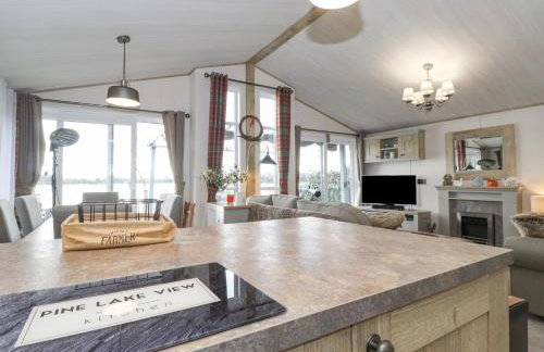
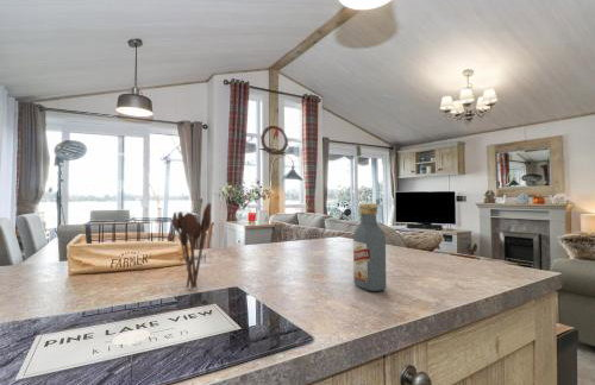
+ utensil holder [171,202,212,290]
+ vodka [352,202,388,292]
